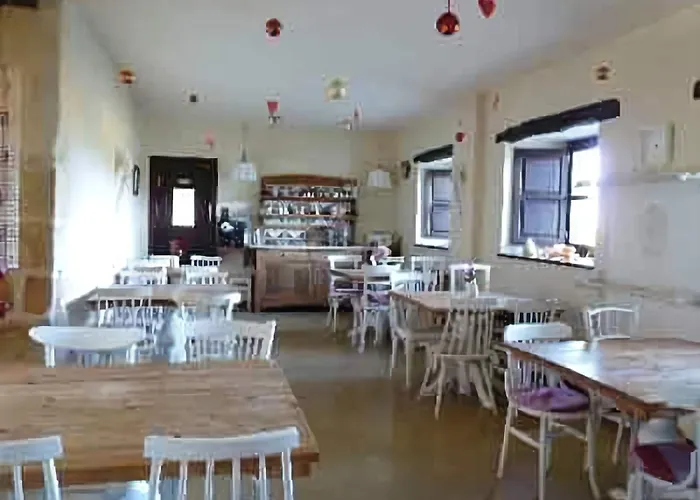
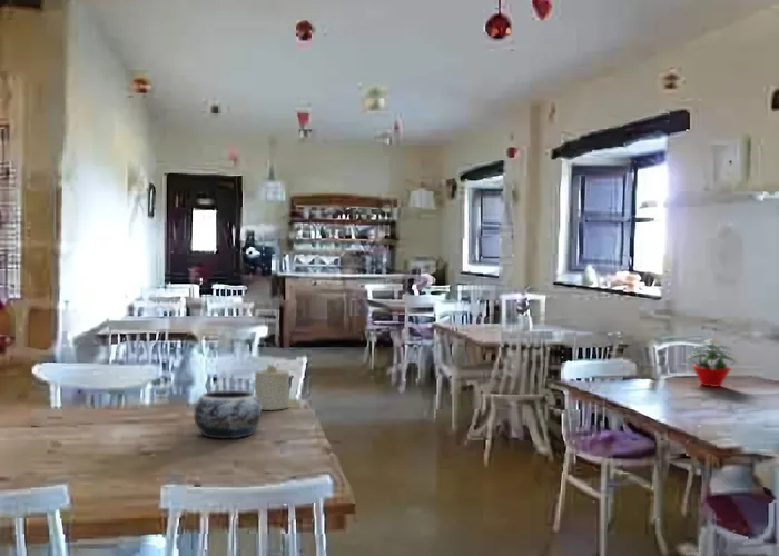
+ decorative bowl [193,389,263,439]
+ candle [254,364,290,411]
+ potted flower [686,338,739,388]
